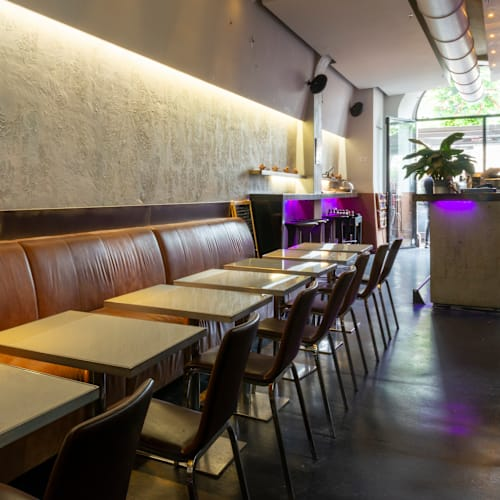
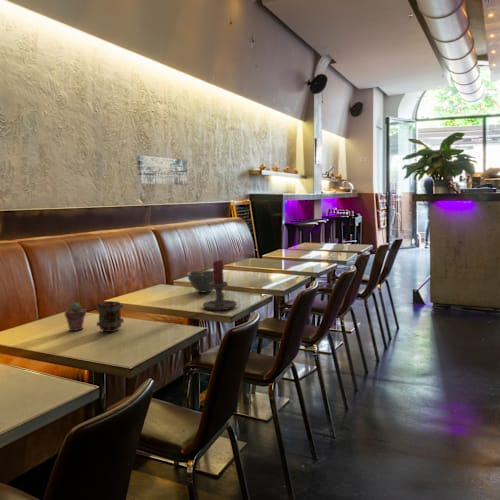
+ potted succulent [64,301,87,332]
+ candle holder [202,259,238,311]
+ bowl [186,269,215,293]
+ wall art [135,154,189,186]
+ mug [95,300,125,333]
